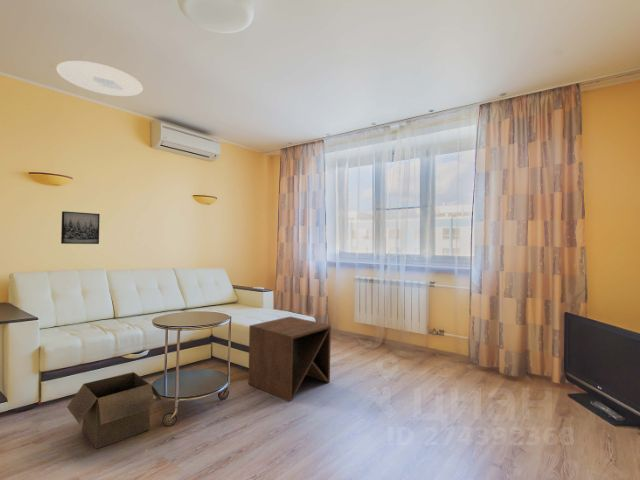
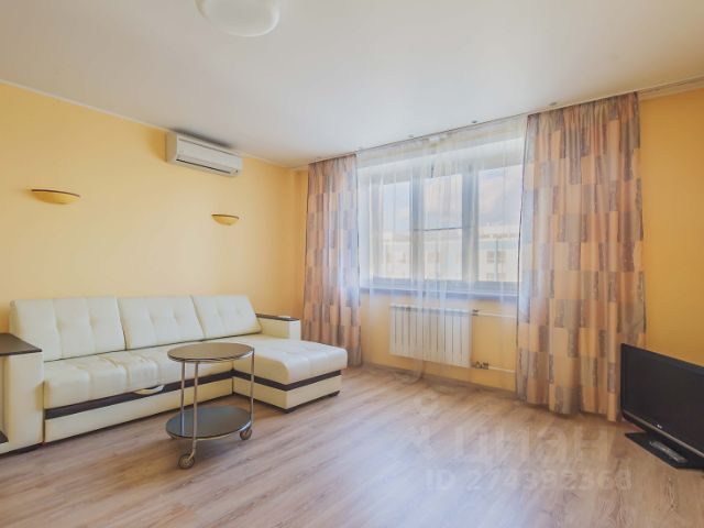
- box [66,371,162,450]
- ceiling light [56,60,144,97]
- wall art [60,210,101,245]
- side table [247,316,332,403]
